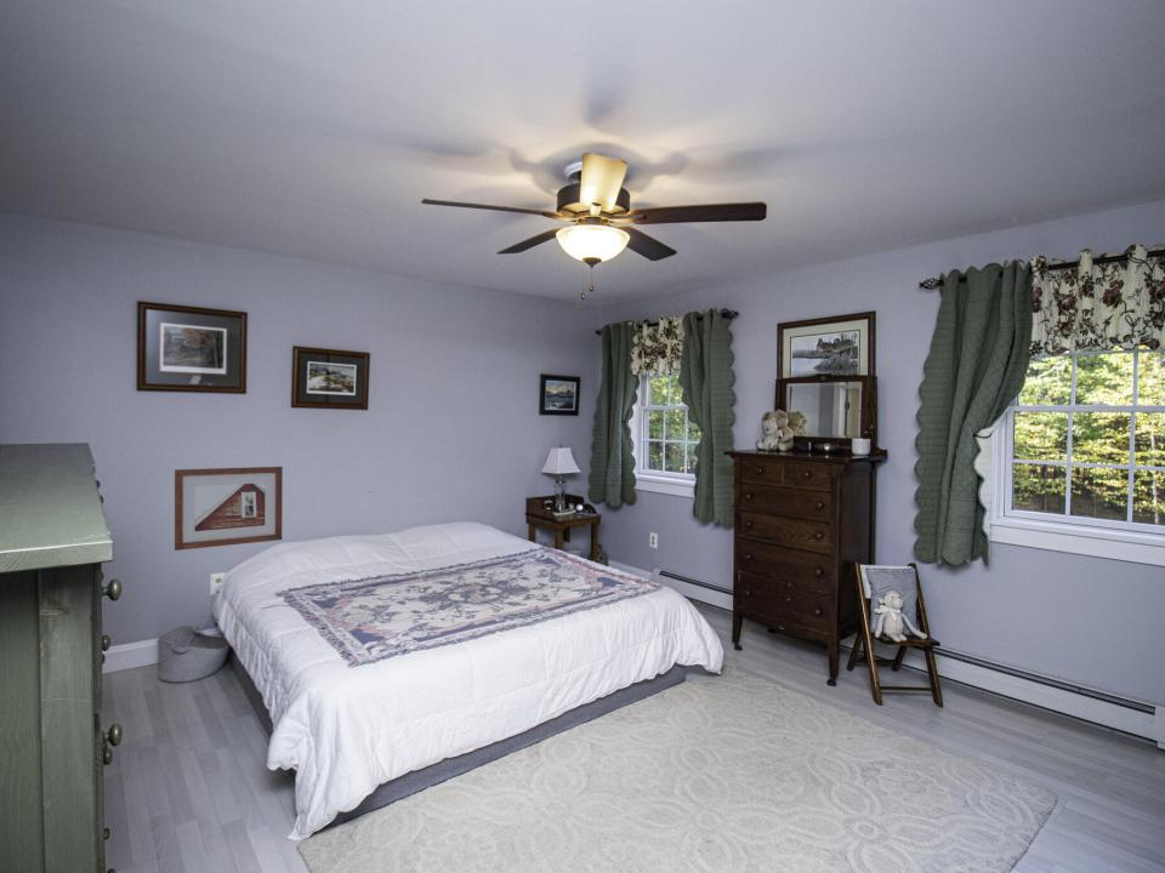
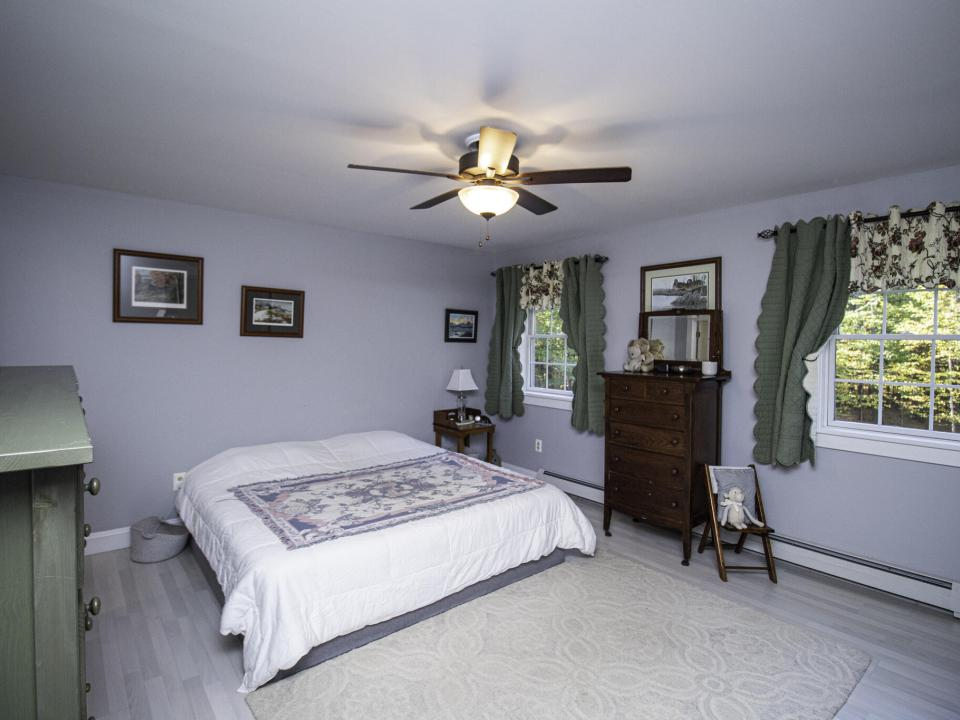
- picture frame [174,466,284,552]
